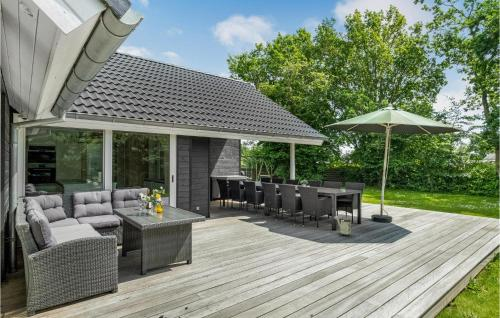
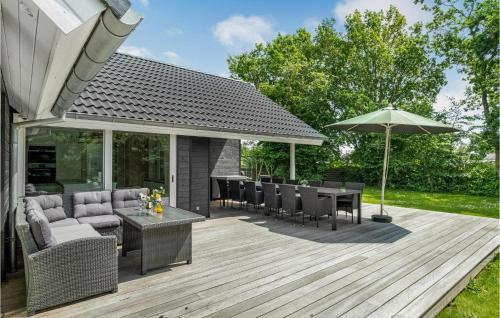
- watering can [333,214,352,237]
